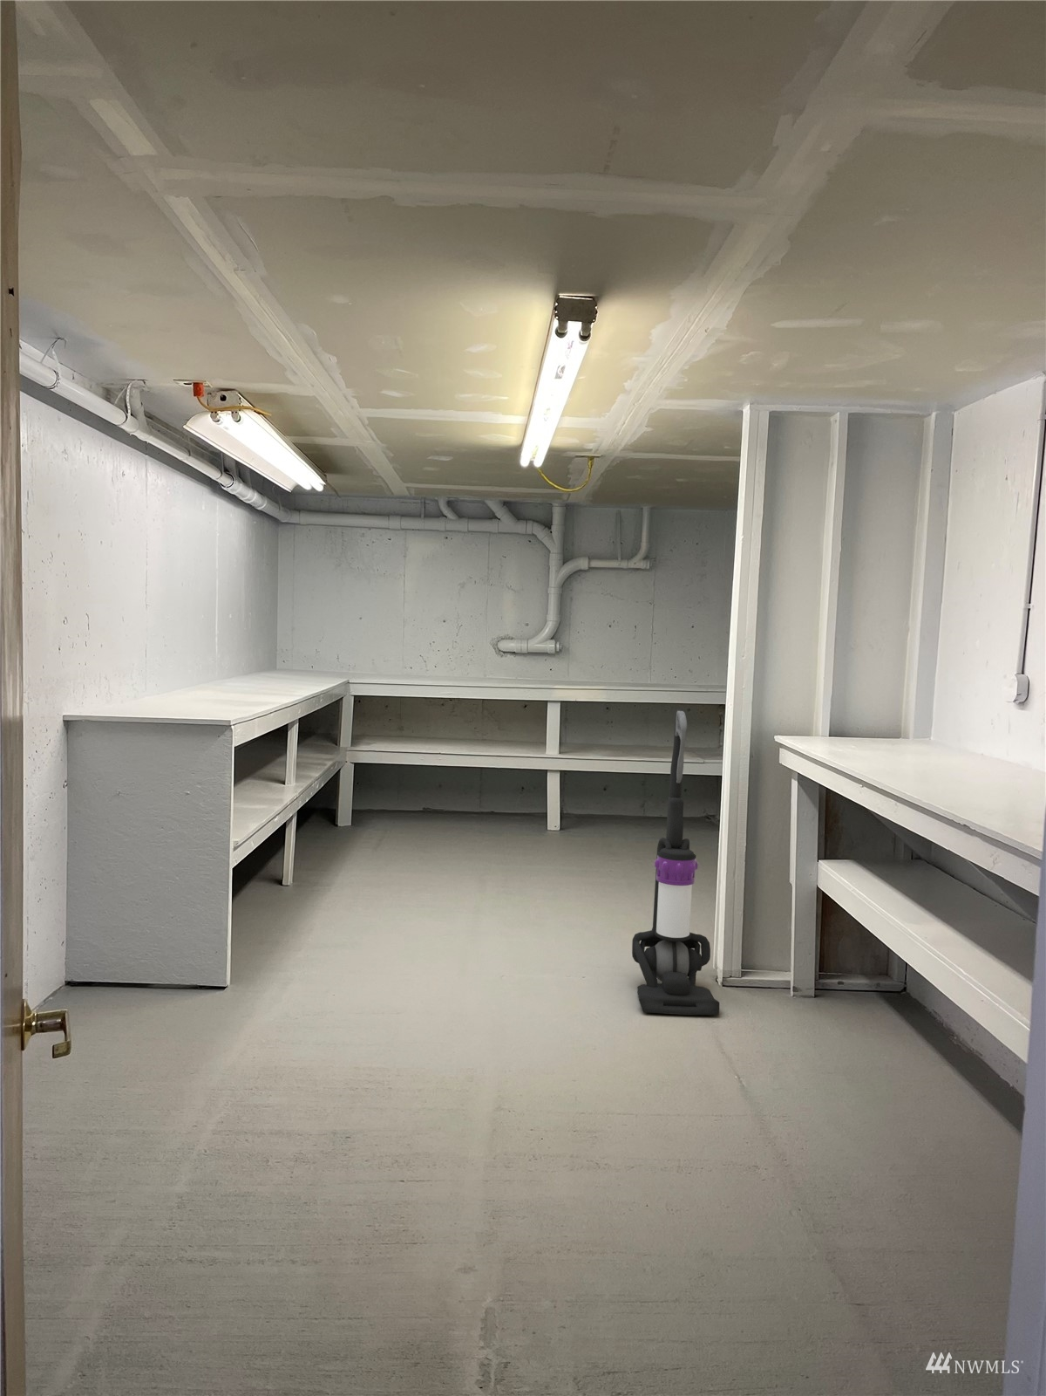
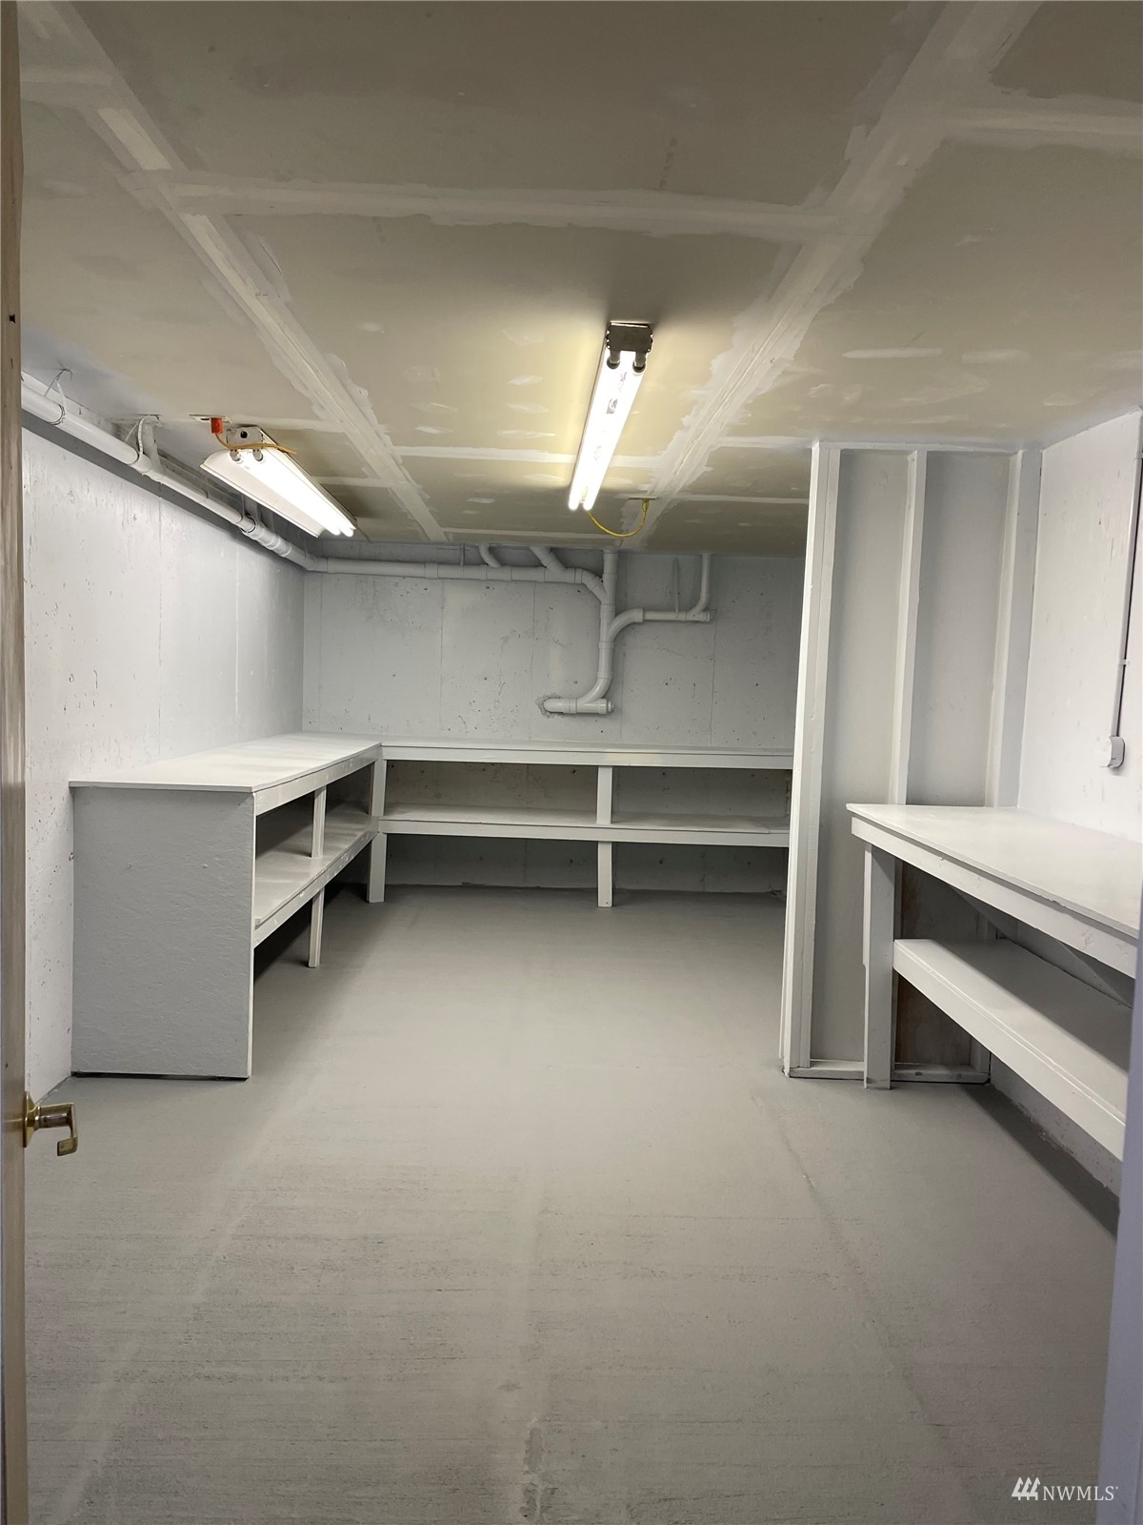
- vacuum cleaner [631,709,720,1016]
